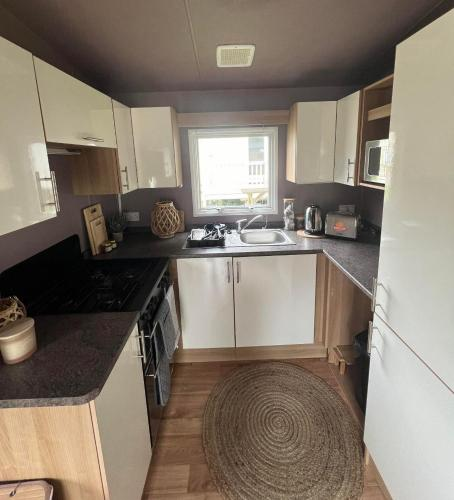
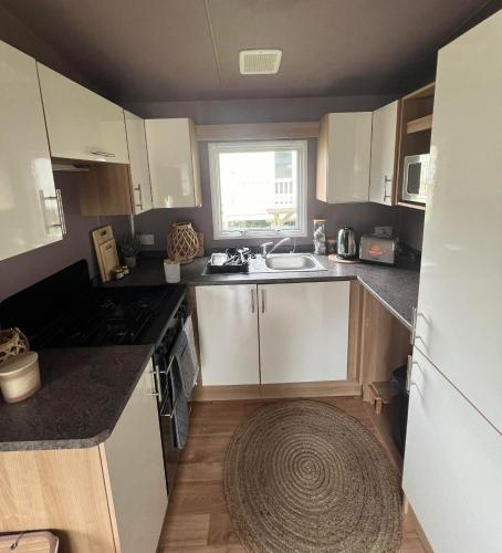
+ utensil holder [163,251,187,284]
